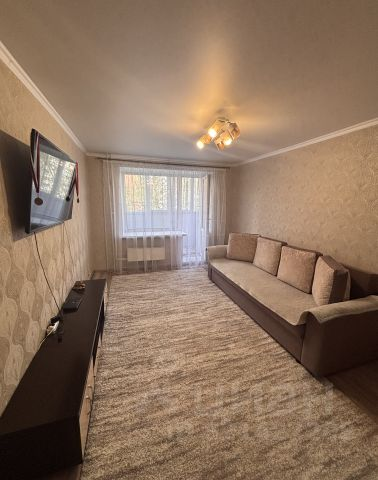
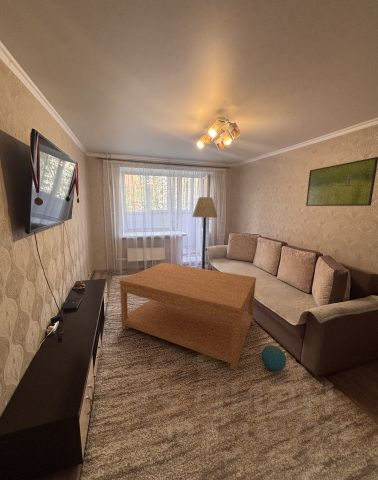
+ floor lamp [191,196,218,269]
+ coffee table [119,262,257,372]
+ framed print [305,156,378,207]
+ ball [260,344,287,373]
